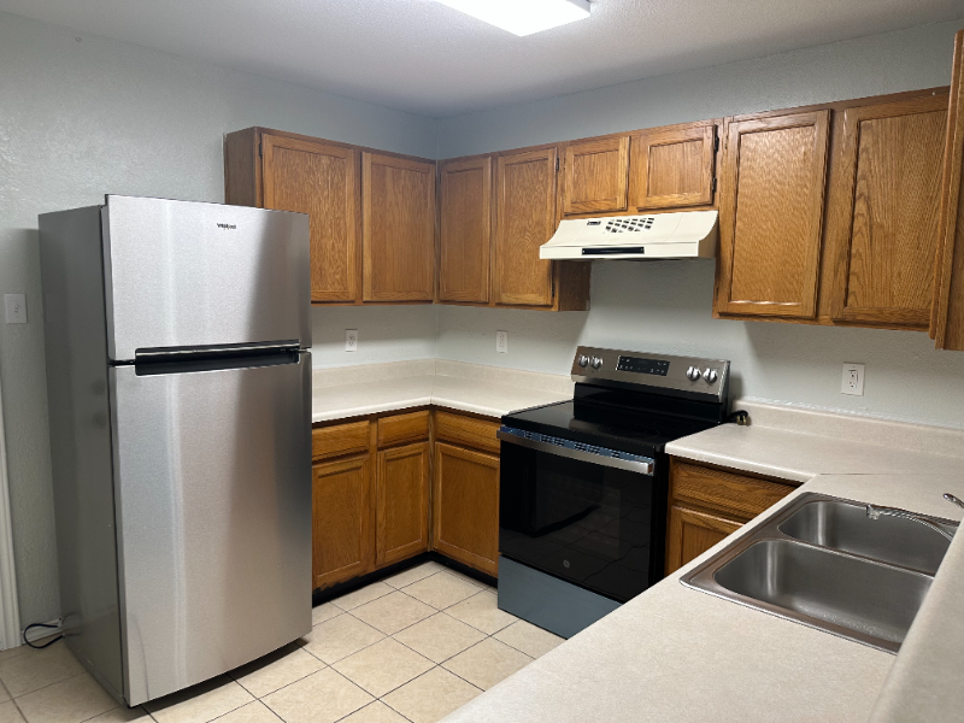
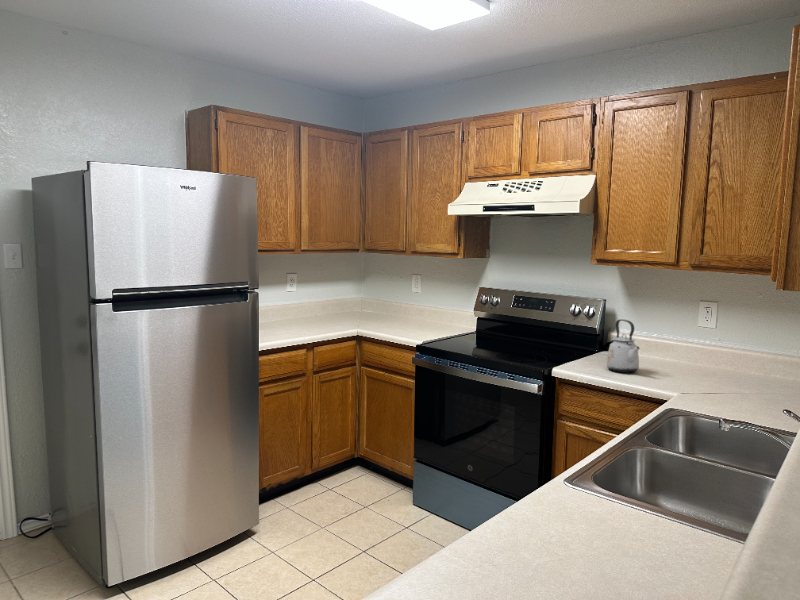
+ kettle [605,318,641,374]
